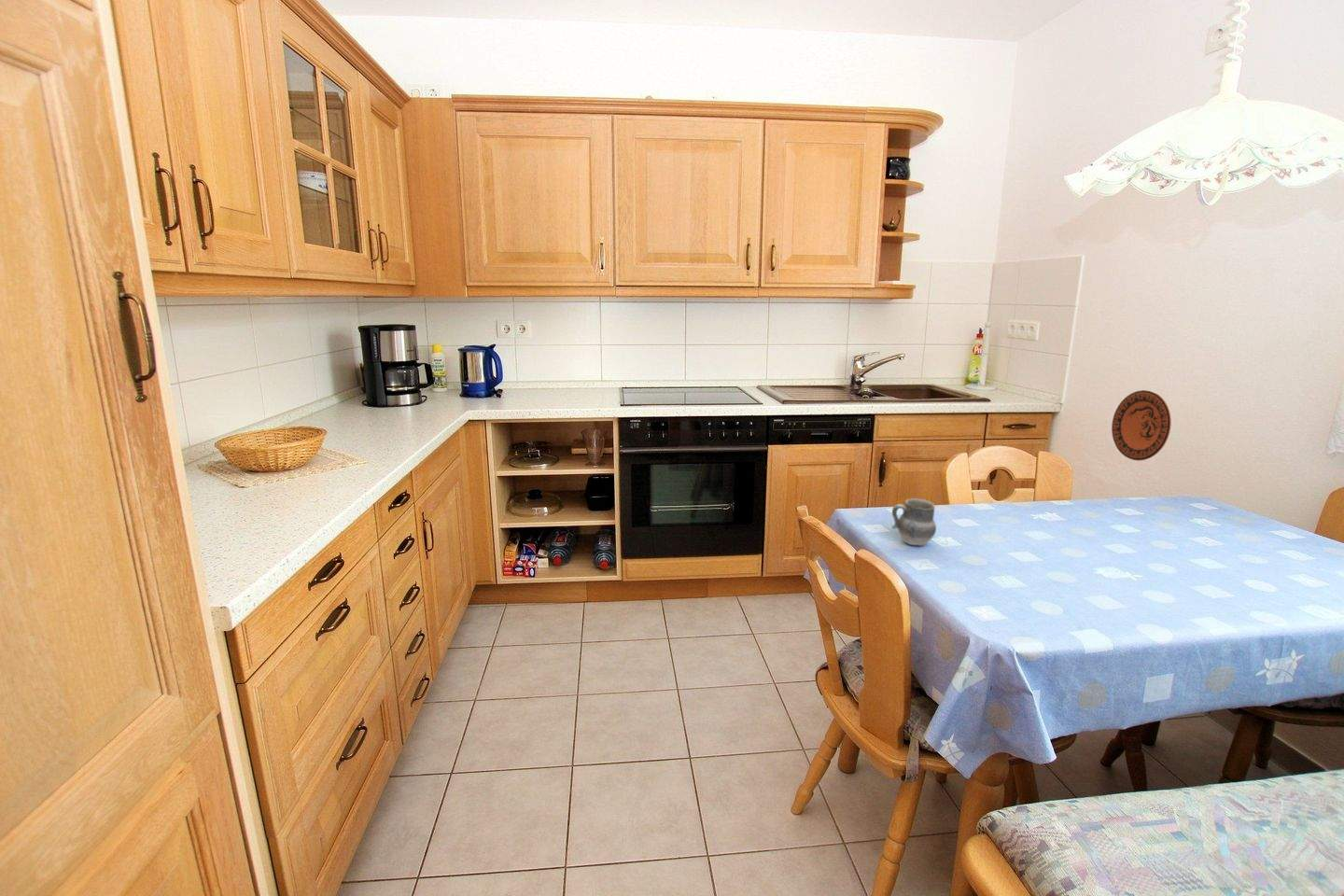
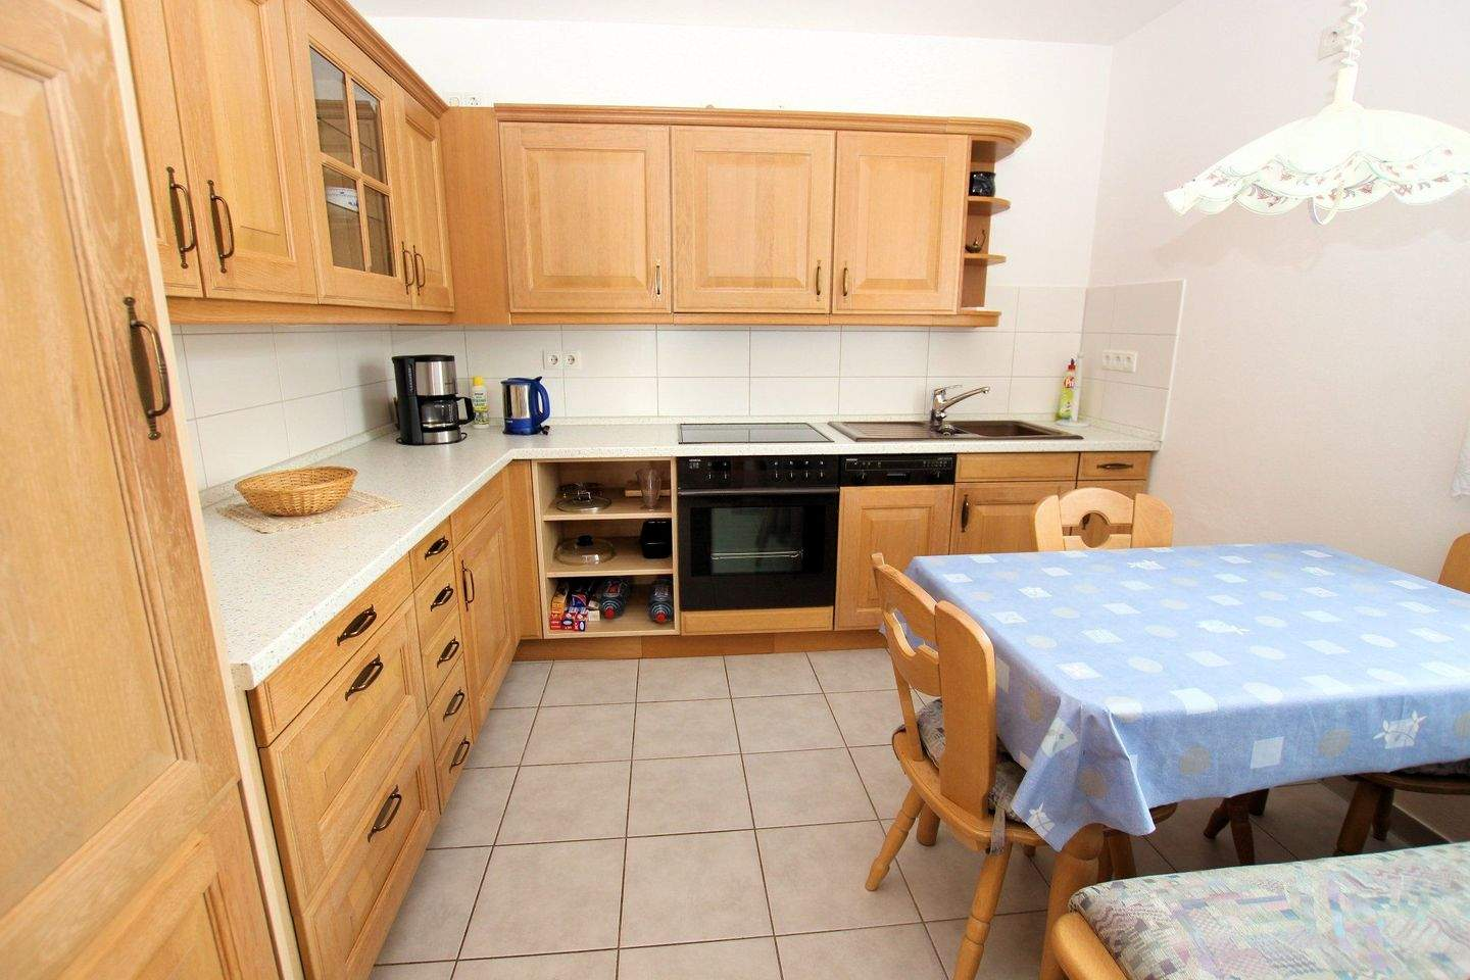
- cup [891,497,937,546]
- decorative plate [1111,389,1172,461]
